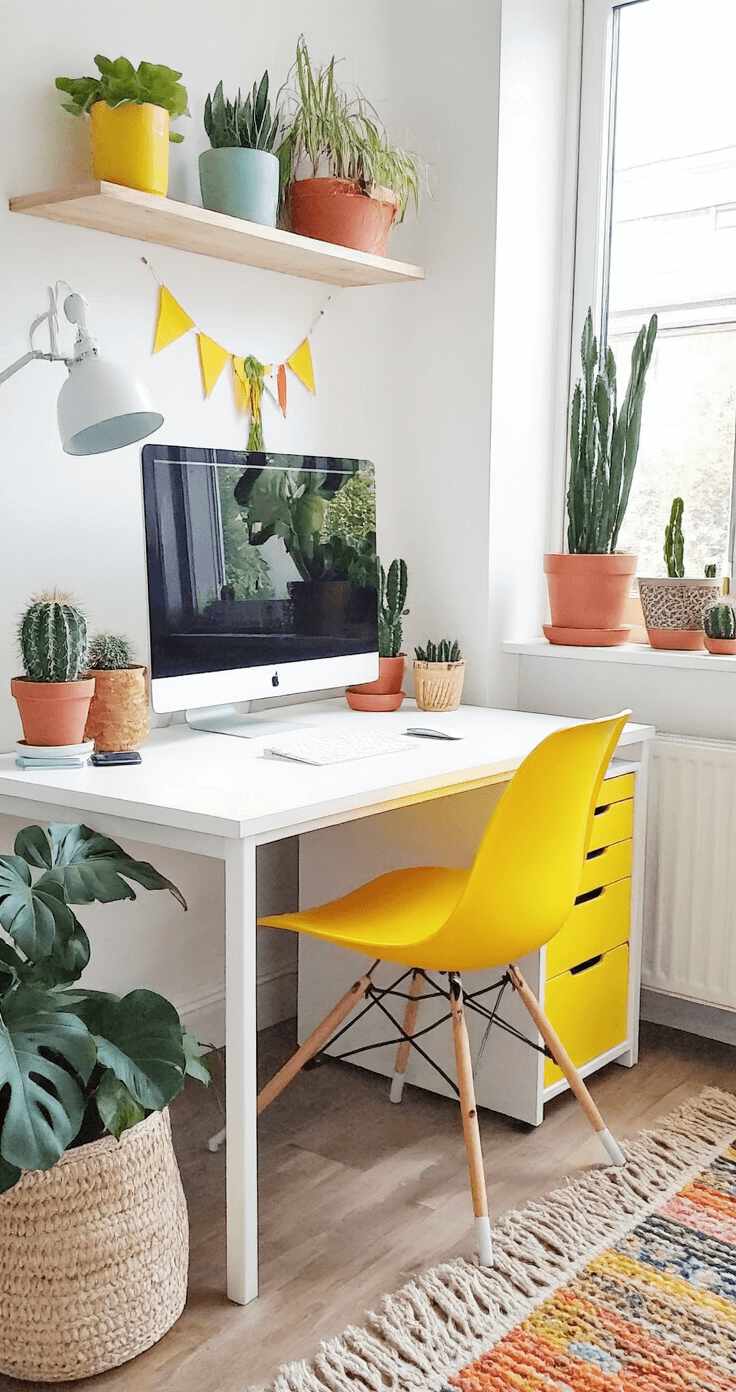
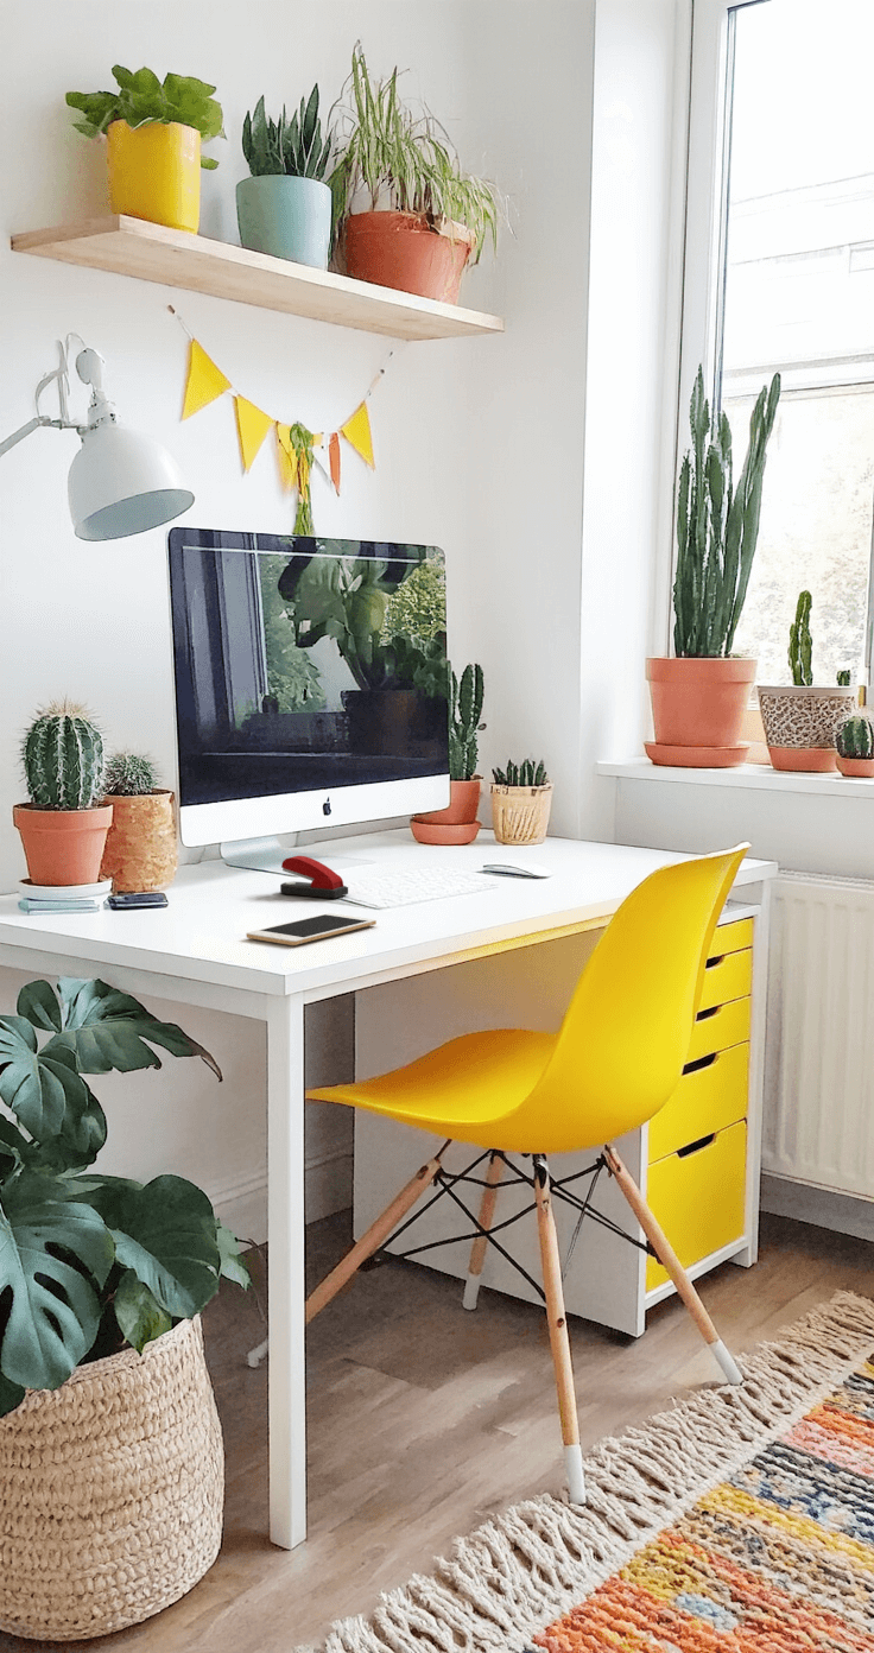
+ stapler [279,855,349,899]
+ cell phone [246,912,378,946]
